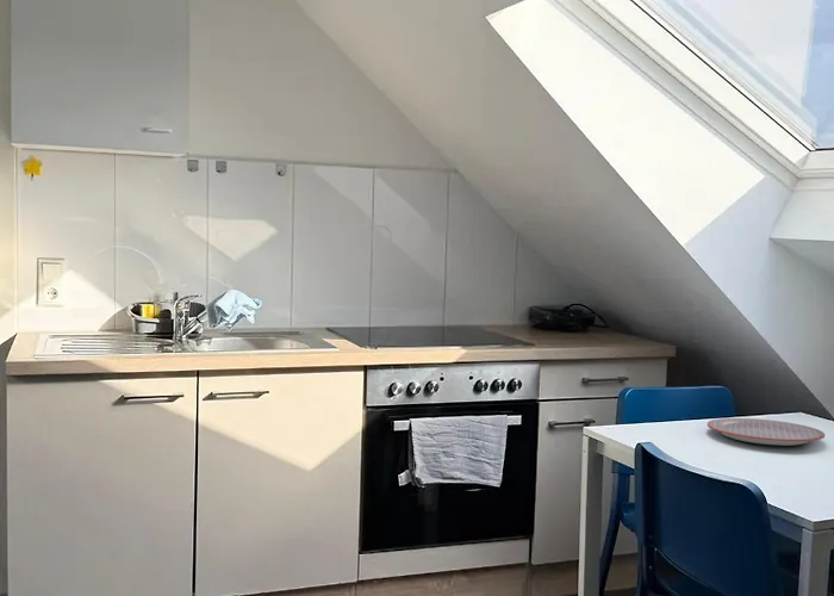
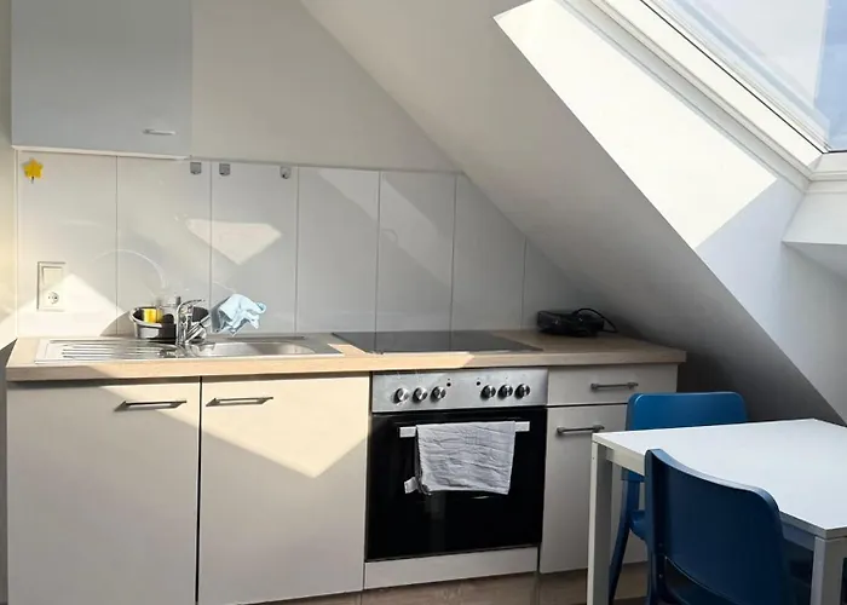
- plate [707,417,826,447]
